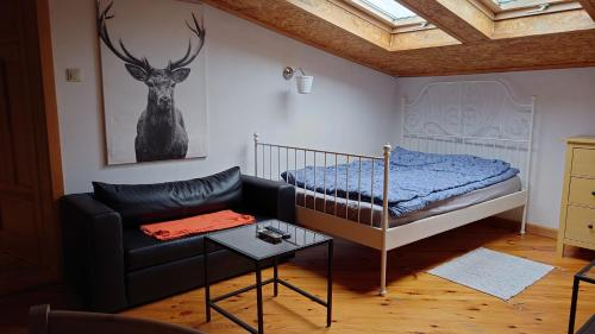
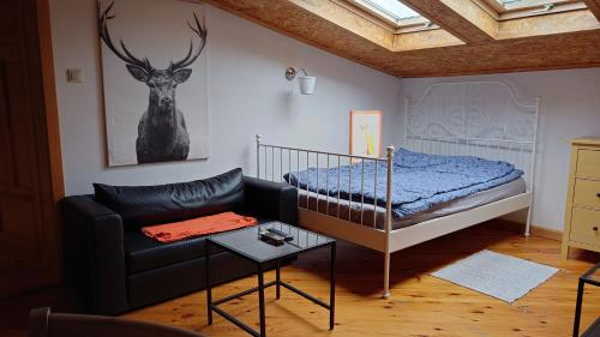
+ wall art [348,109,383,166]
